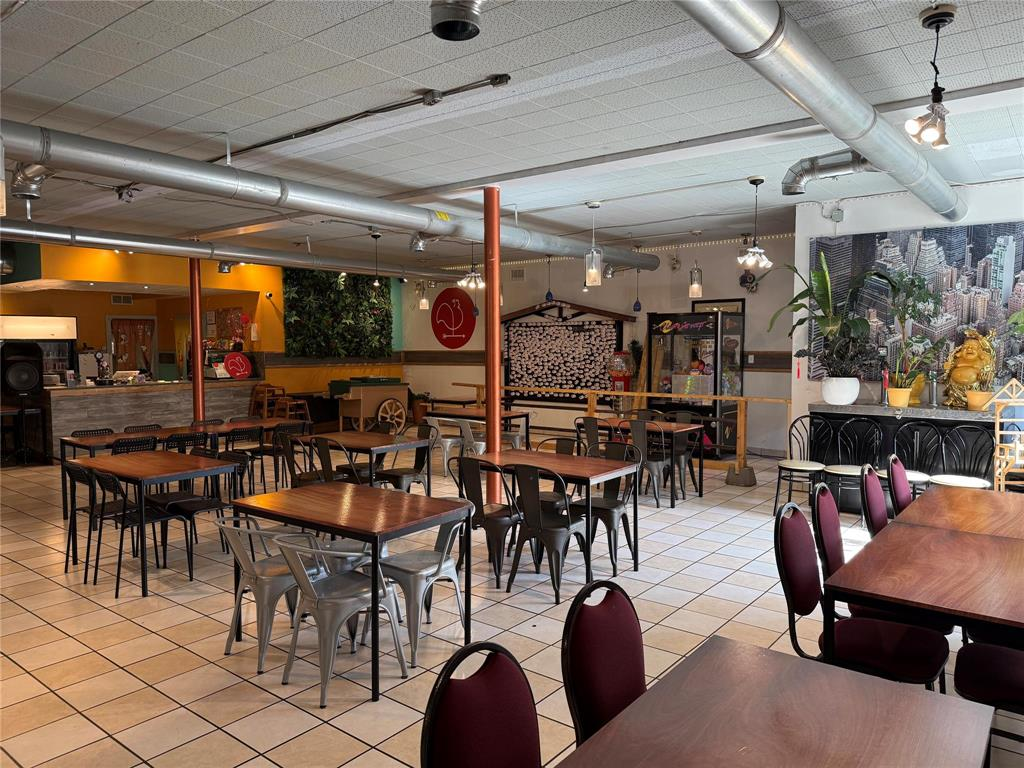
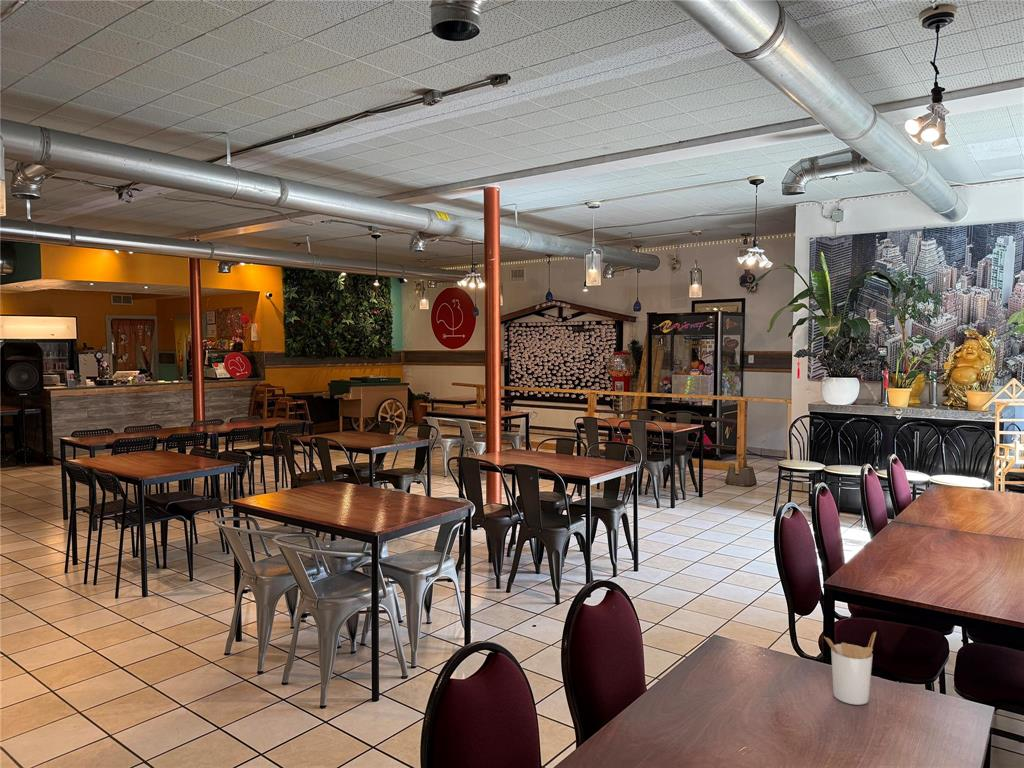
+ utensil holder [823,631,877,706]
